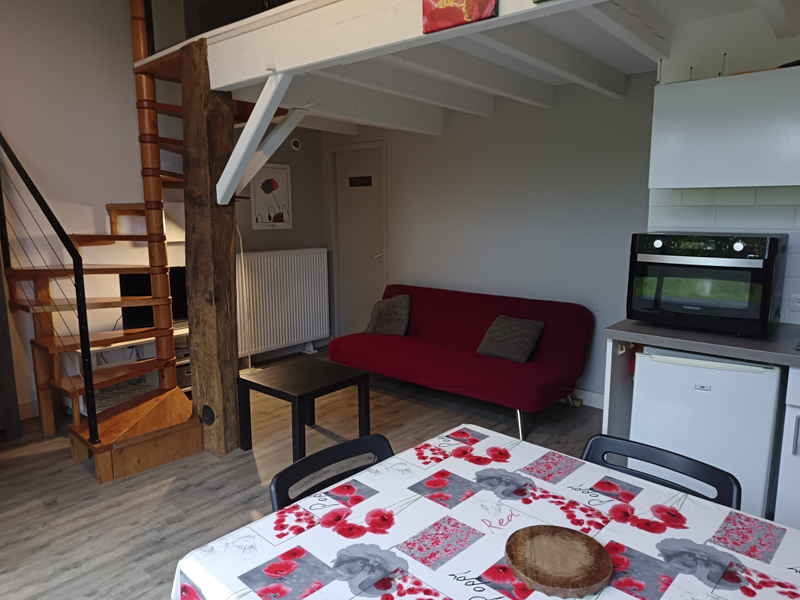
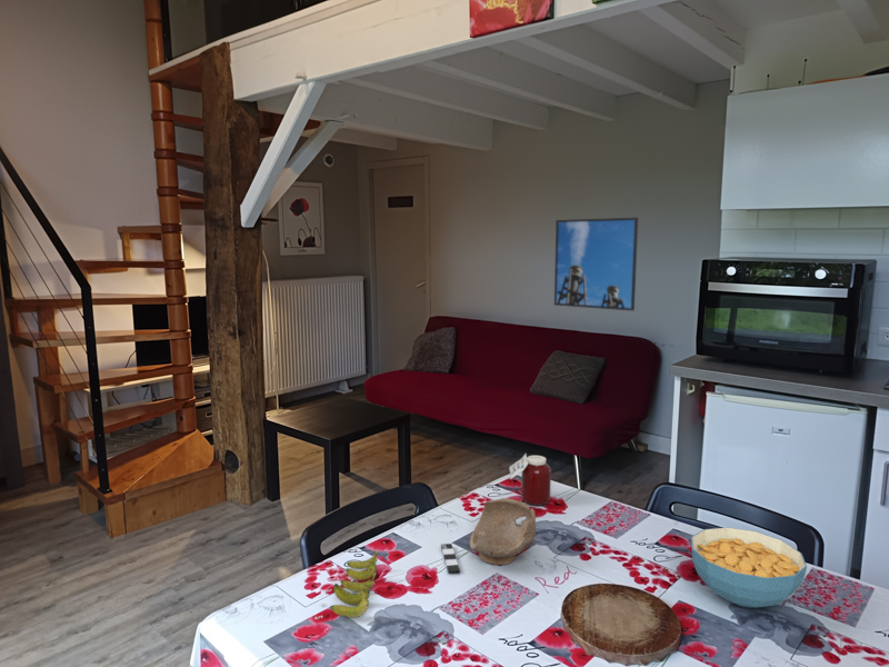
+ banana [314,549,379,620]
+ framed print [553,217,639,312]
+ jar [508,452,552,507]
+ bowl [440,497,537,575]
+ cereal bowl [690,526,808,609]
